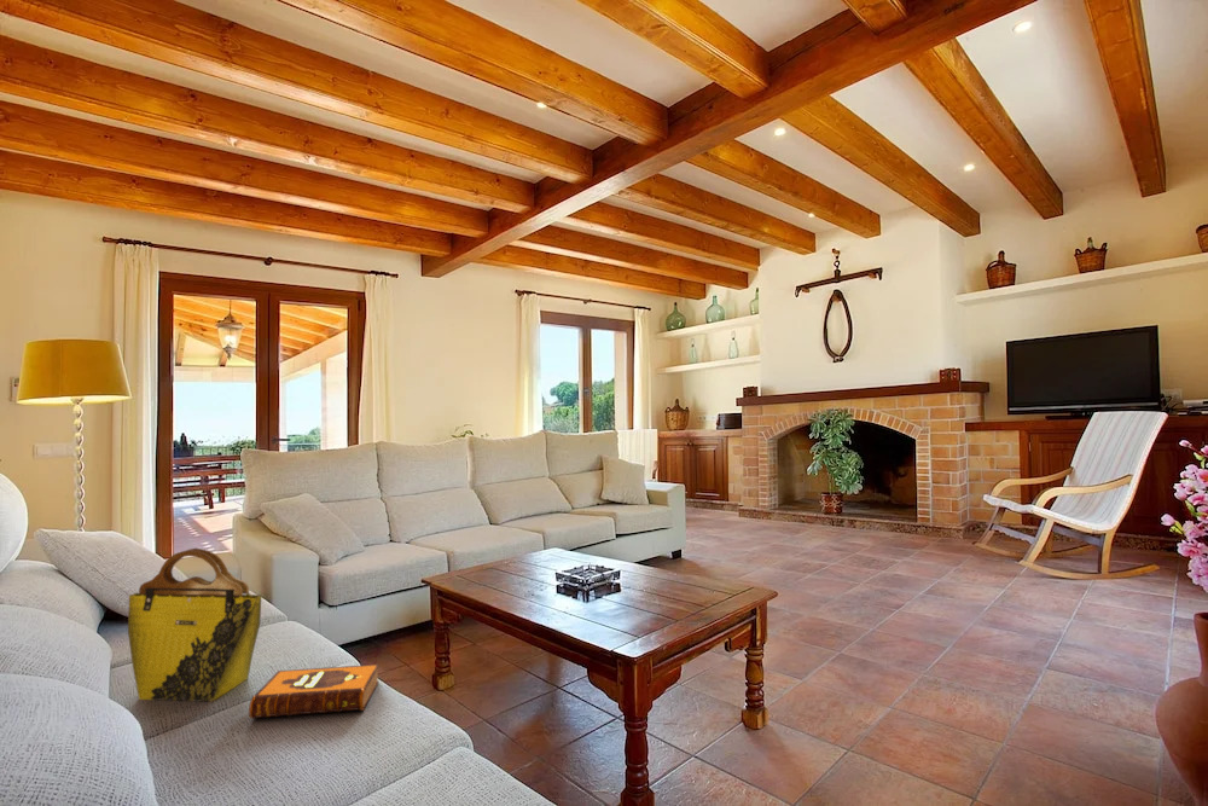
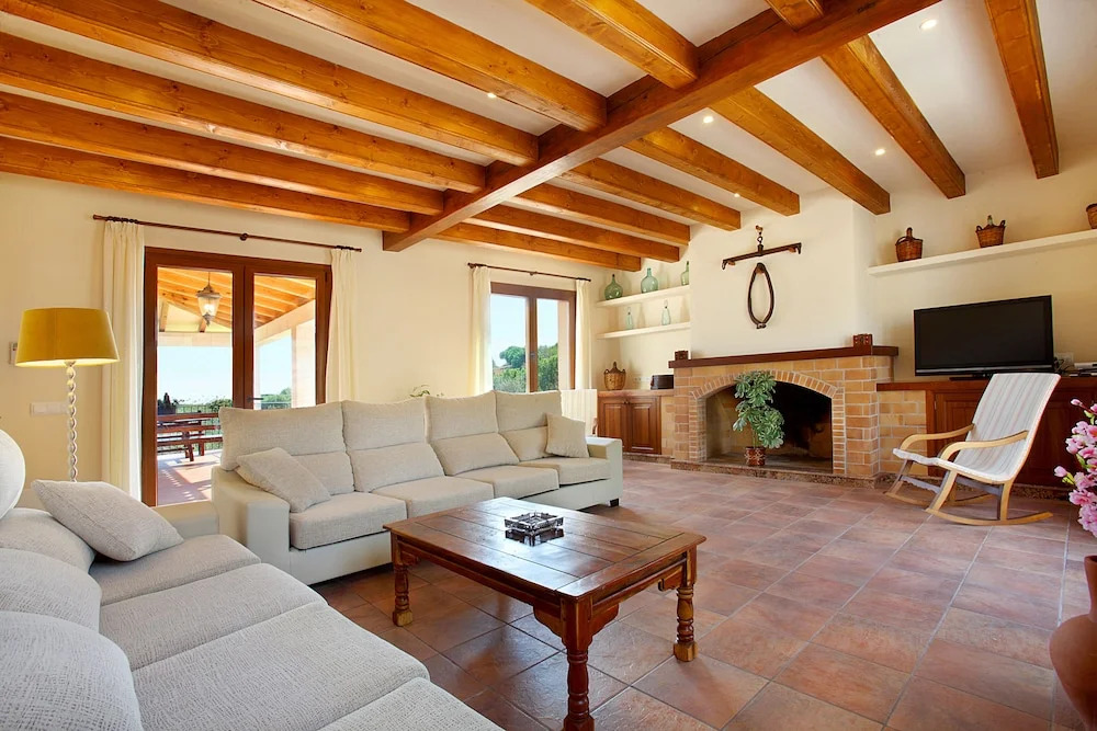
- tote bag [127,547,262,703]
- hardback book [248,663,381,720]
